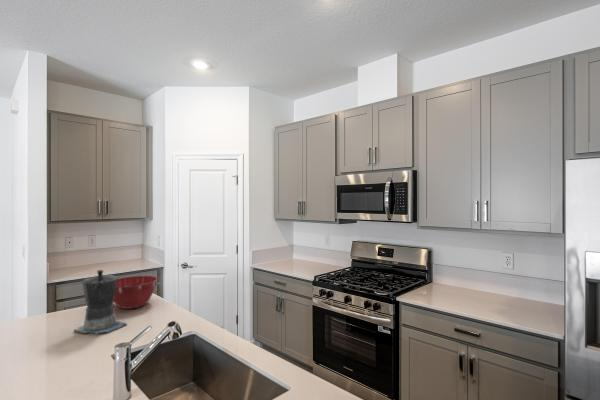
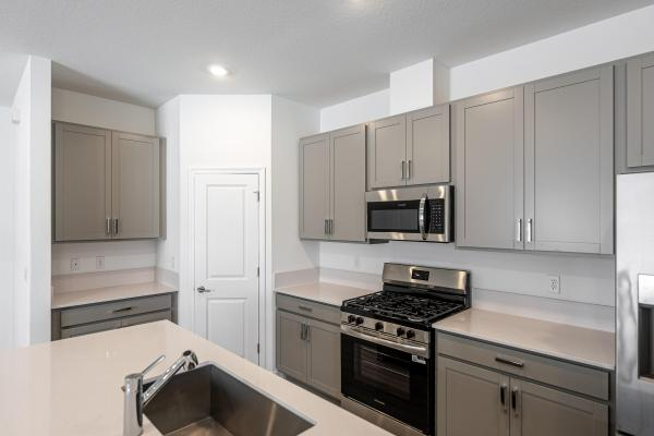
- coffee maker [73,269,128,335]
- mixing bowl [114,275,158,310]
